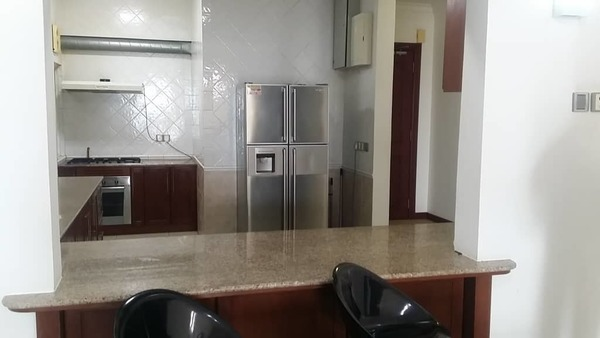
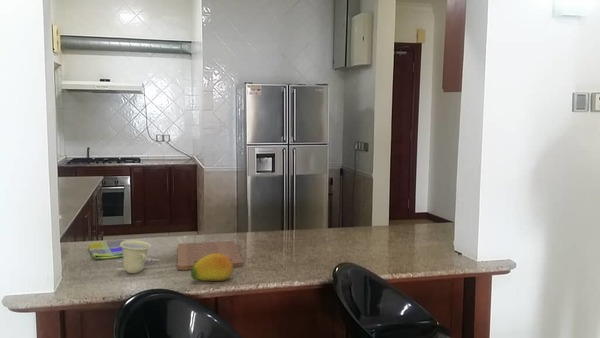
+ cutting board [177,240,244,271]
+ dish towel [87,238,126,260]
+ fruit [190,253,234,282]
+ cup [120,240,152,274]
